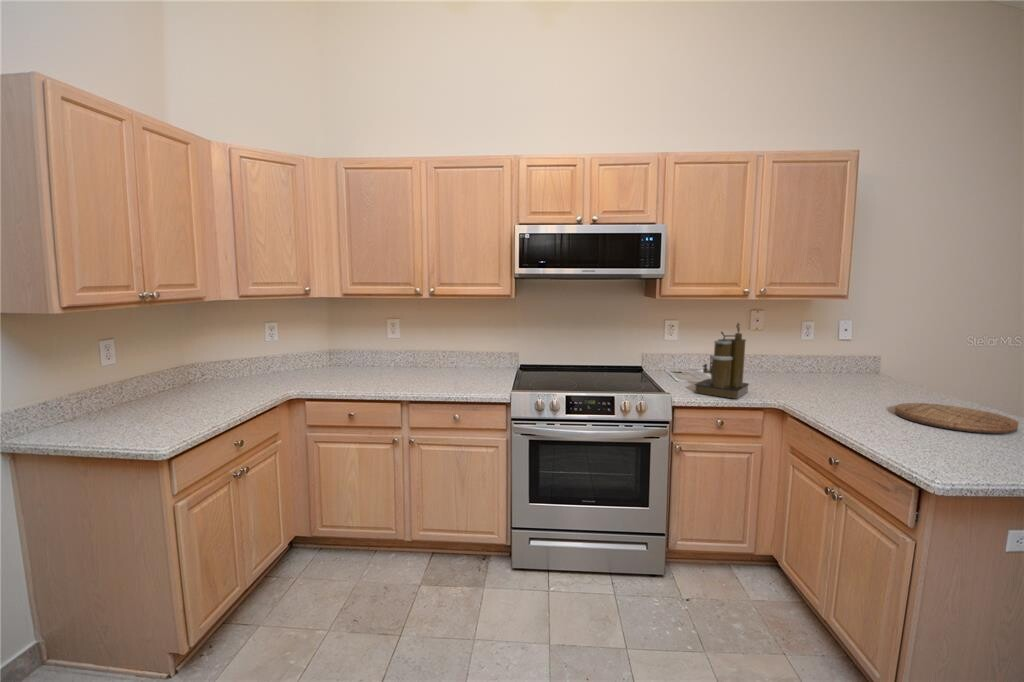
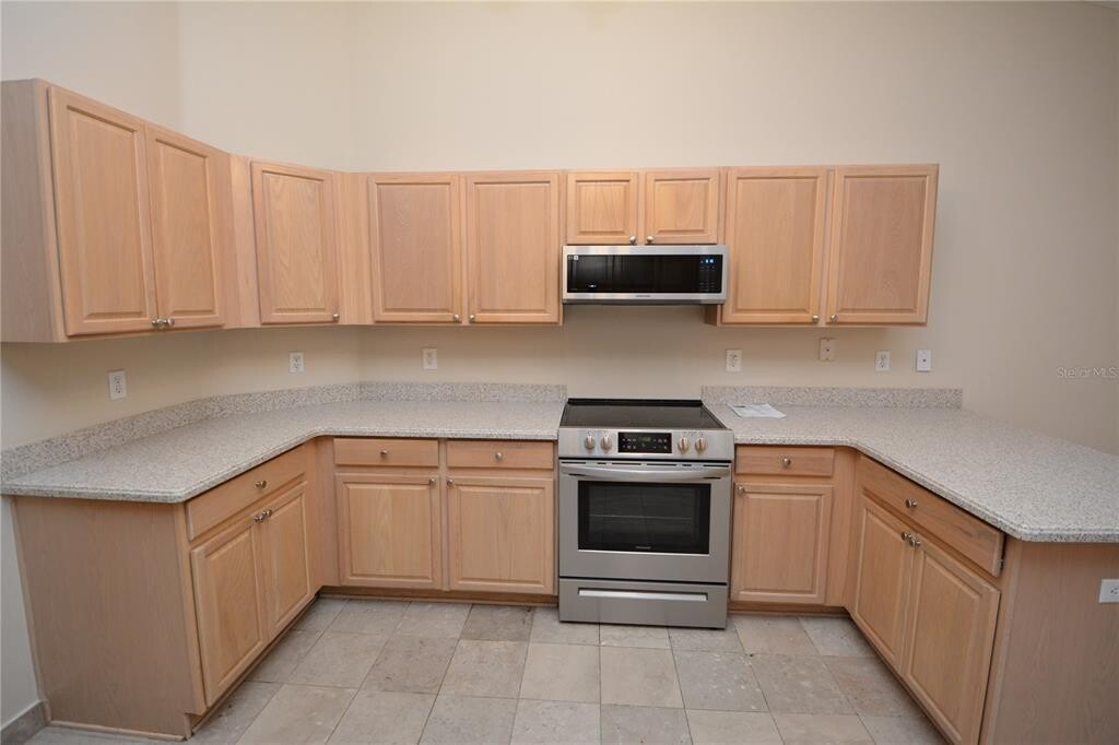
- coffee maker [694,322,750,399]
- cutting board [894,402,1019,435]
